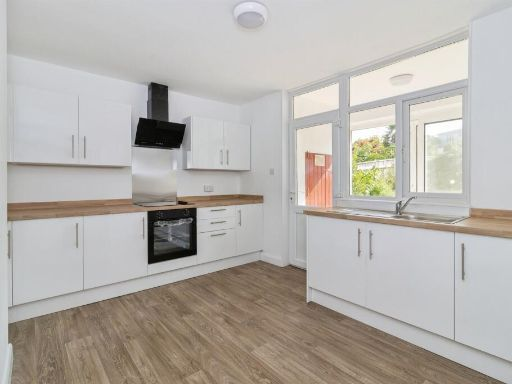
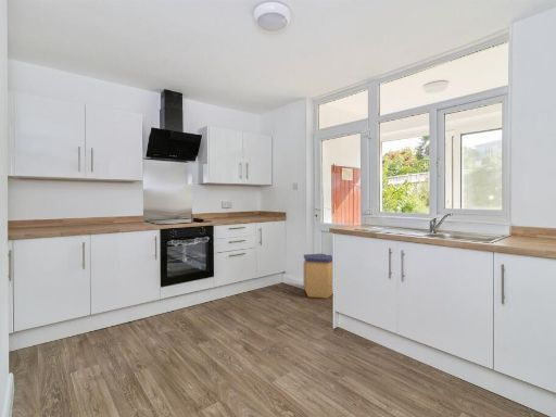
+ trash can [303,253,333,300]
